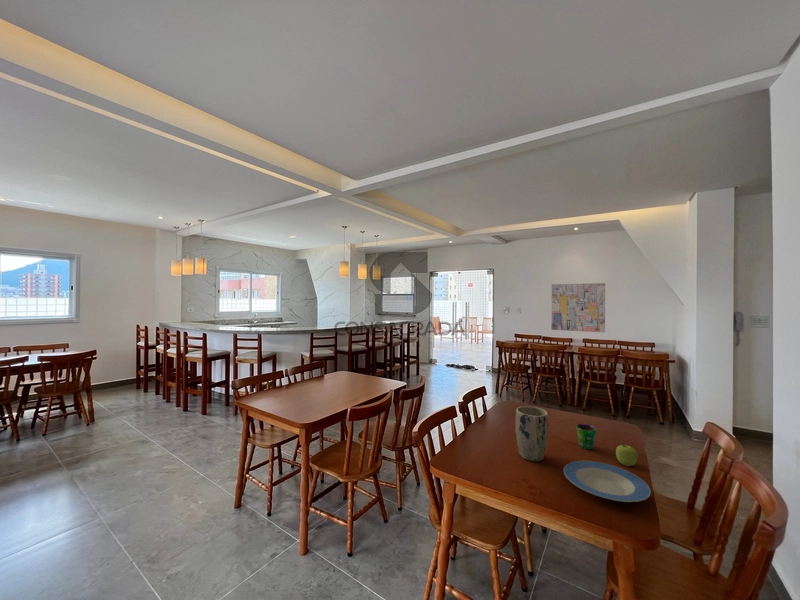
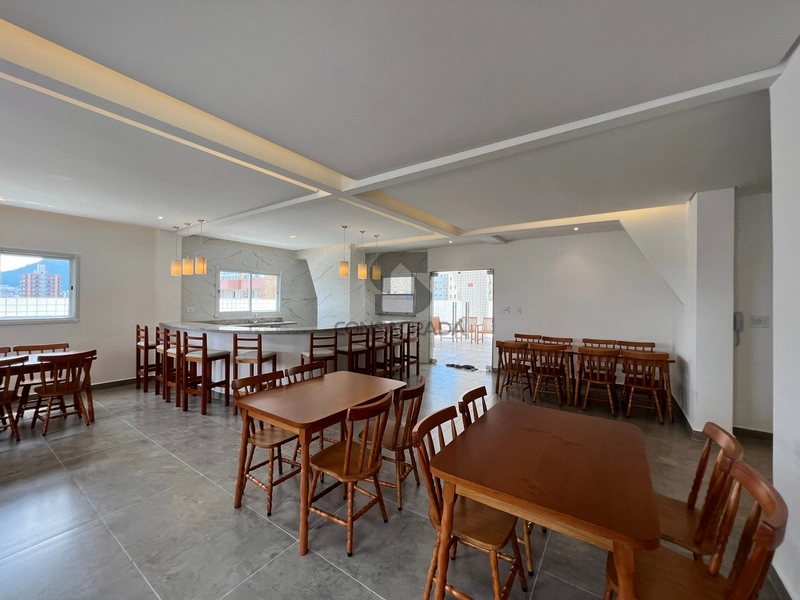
- plate [563,460,652,503]
- plant pot [514,406,549,462]
- cup [575,423,598,450]
- wall art [551,282,606,333]
- fruit [615,443,639,467]
